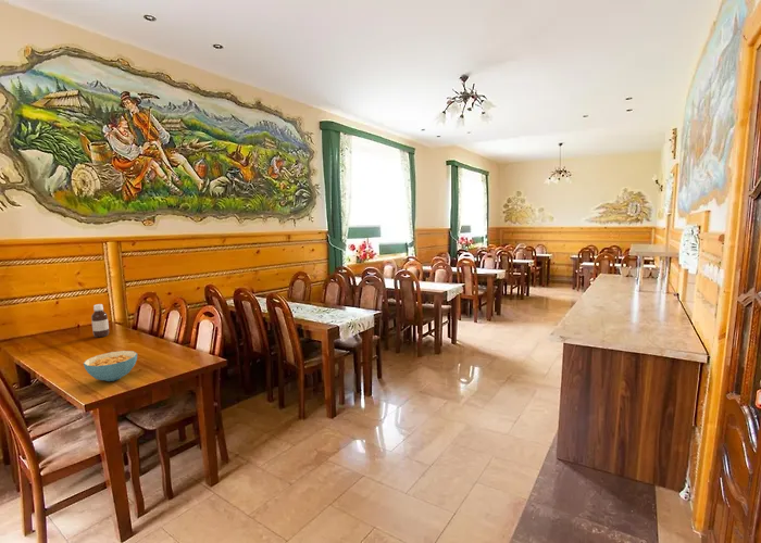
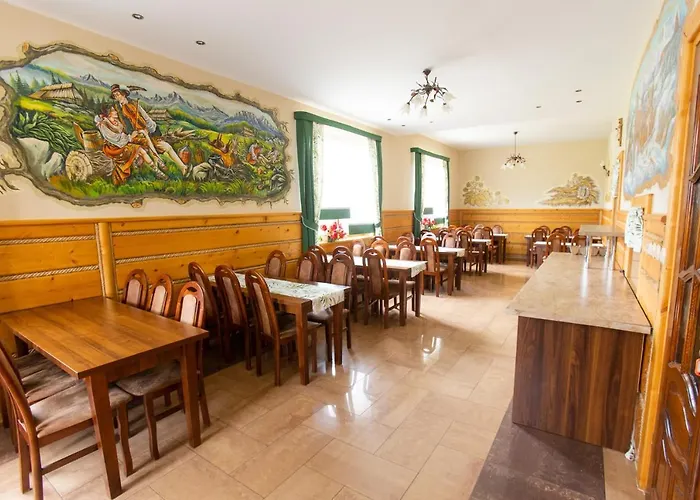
- bottle [90,303,110,338]
- cereal bowl [83,350,138,382]
